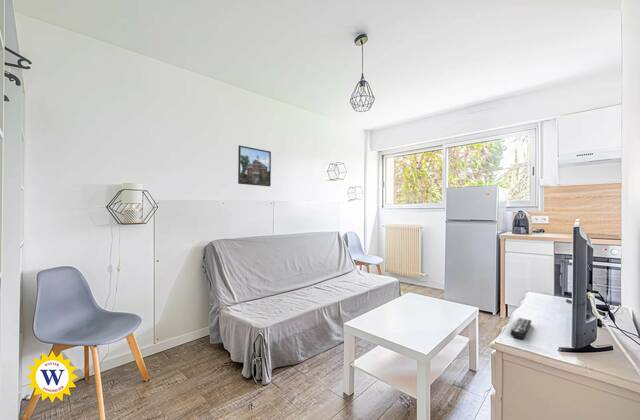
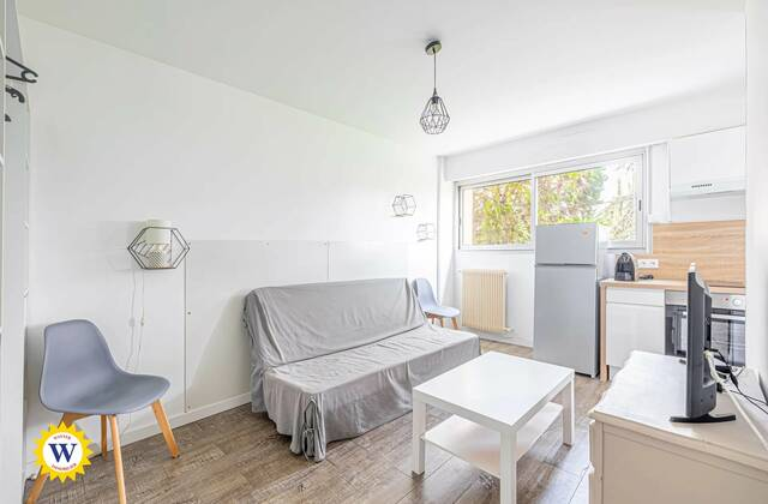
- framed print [237,144,272,187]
- remote control [510,317,532,340]
